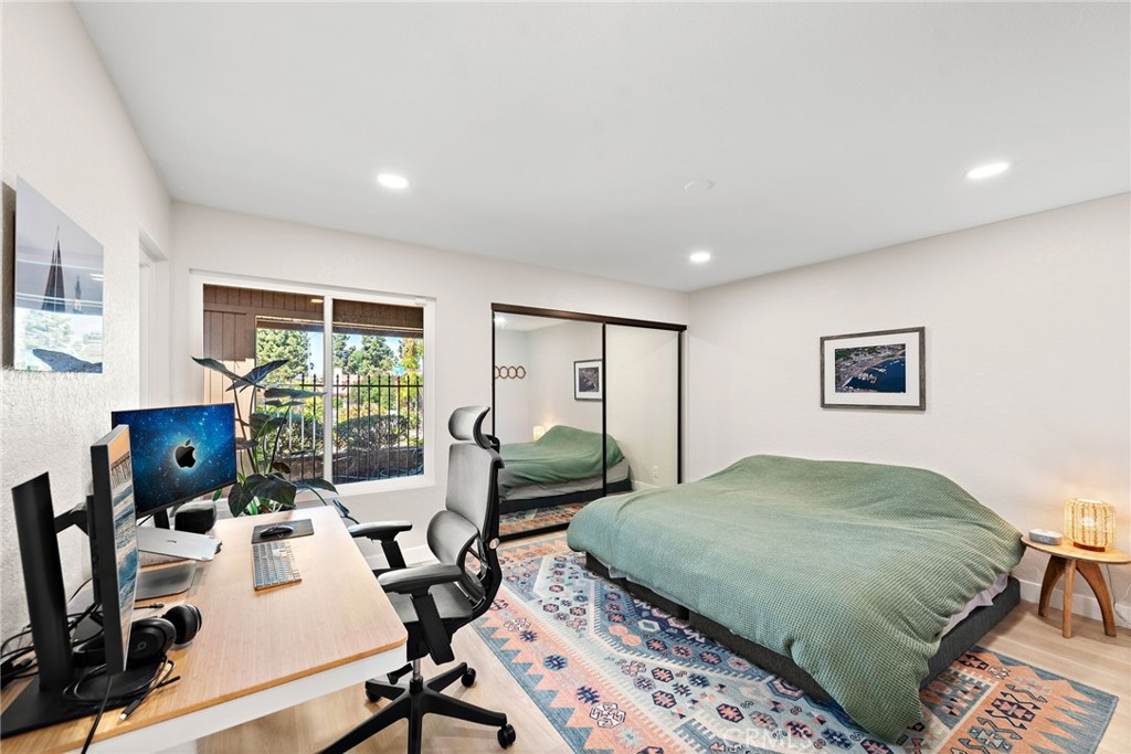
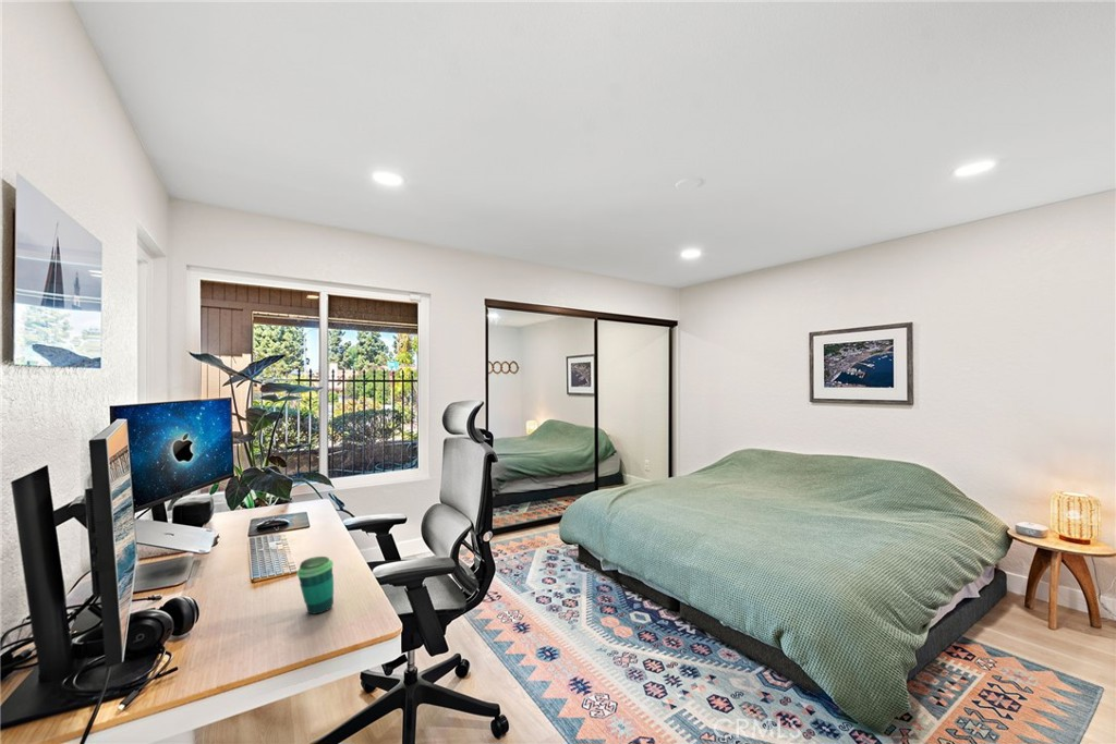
+ cup [295,556,335,615]
